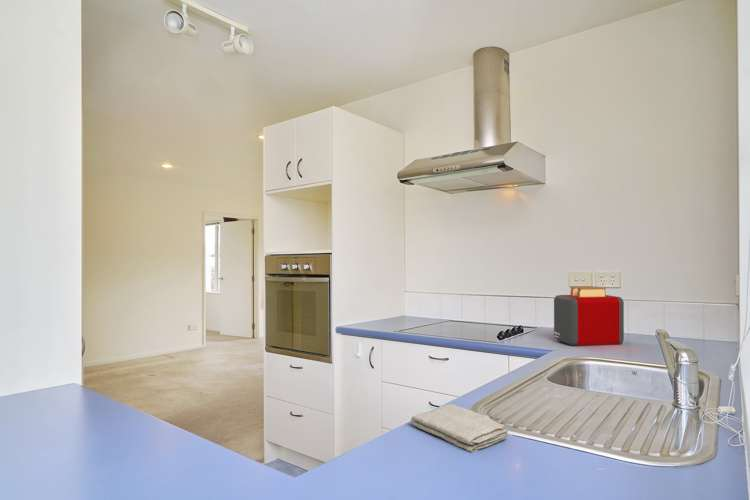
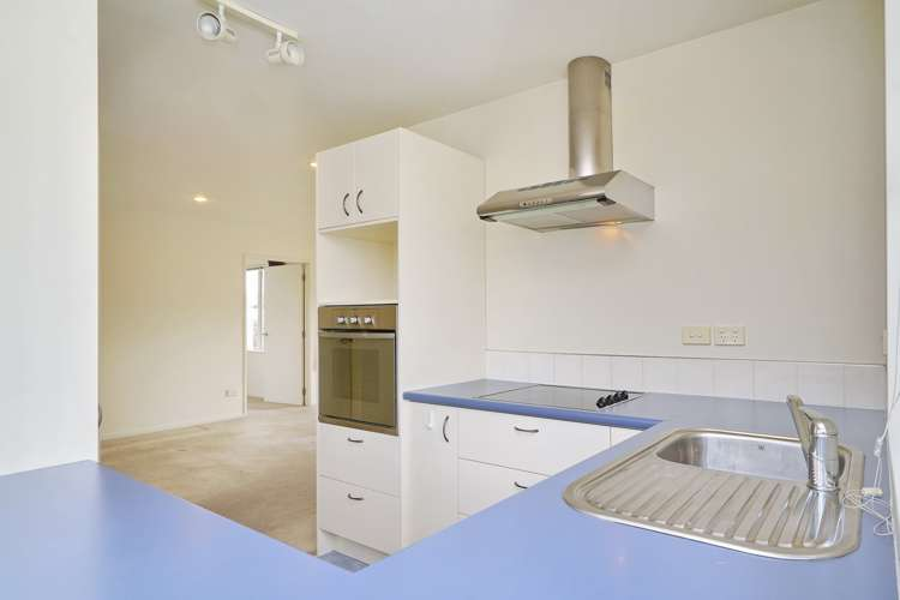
- toaster [553,285,625,347]
- washcloth [410,403,510,453]
